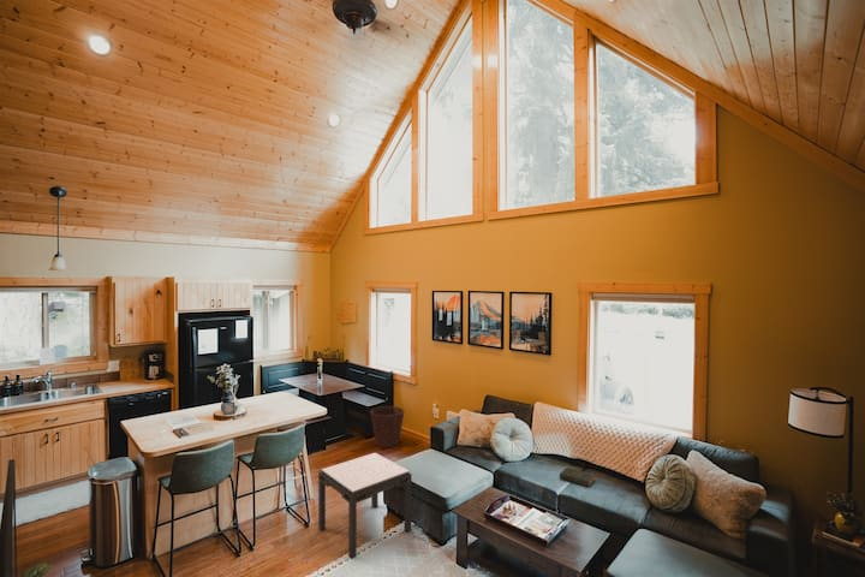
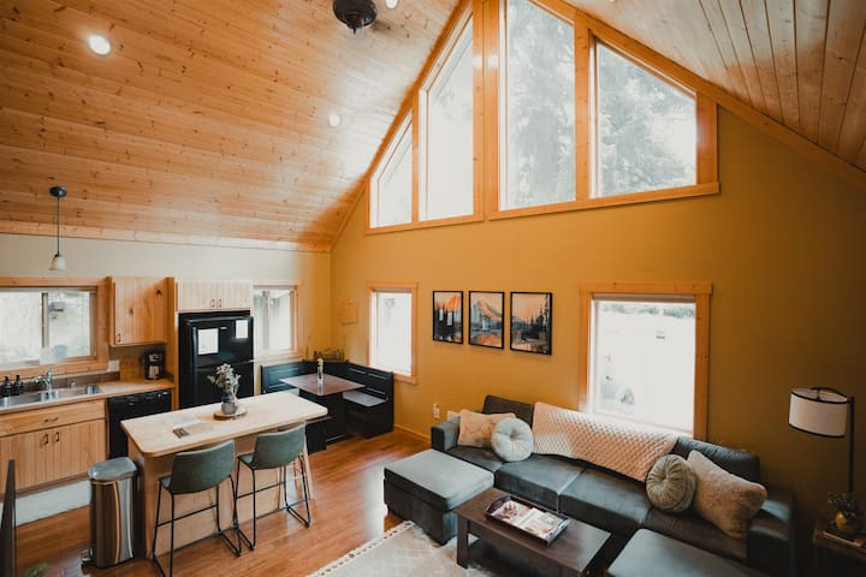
- side table [317,452,413,560]
- book [559,466,596,488]
- basket [369,405,405,448]
